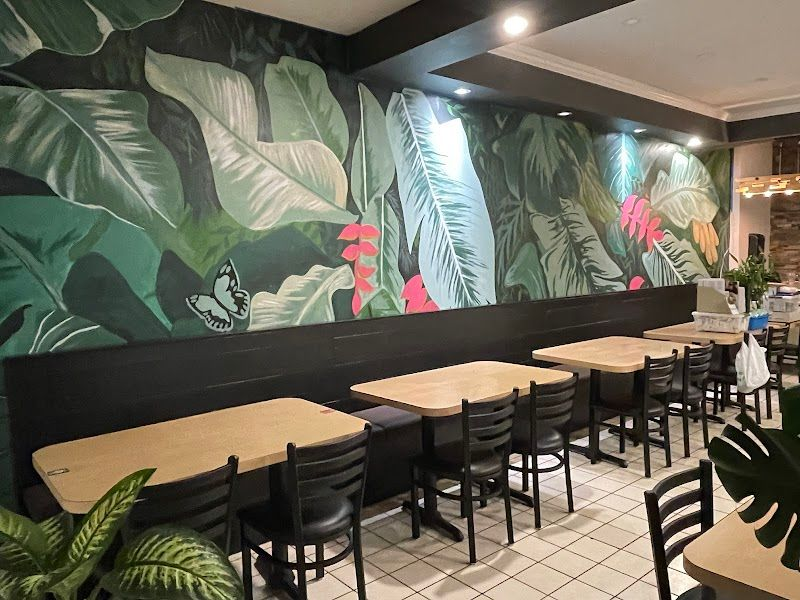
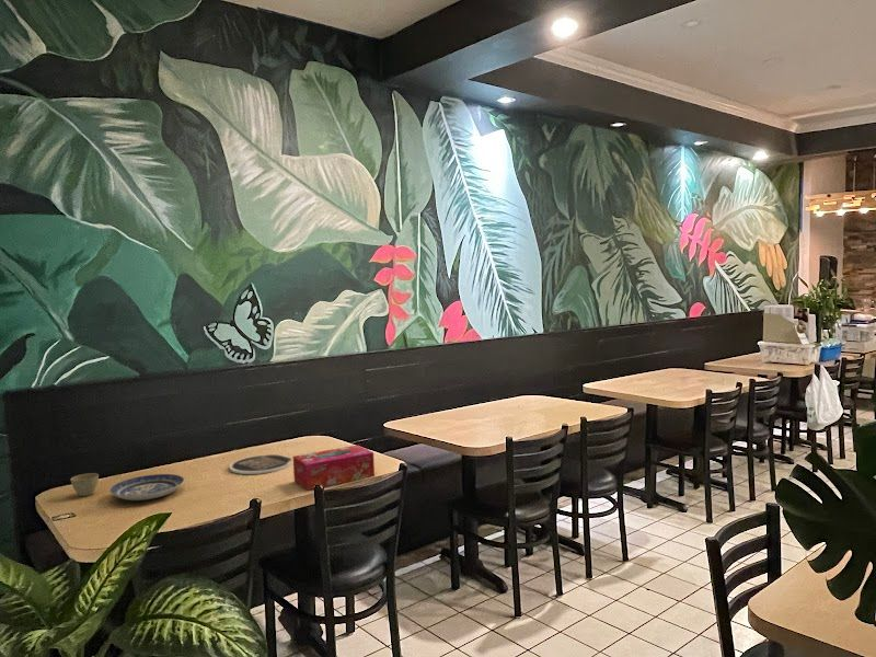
+ plate [108,473,185,502]
+ tissue box [292,443,376,491]
+ flower pot [69,472,100,497]
+ plate [229,453,293,475]
